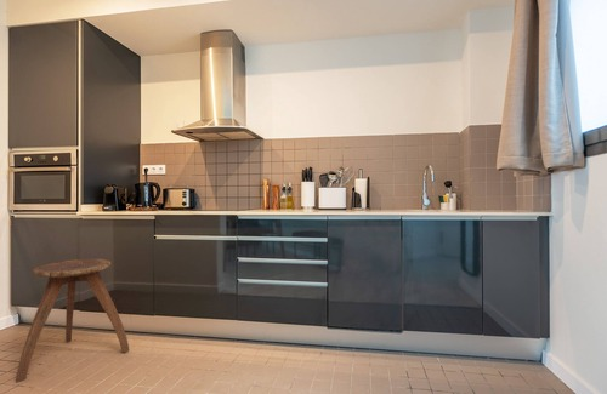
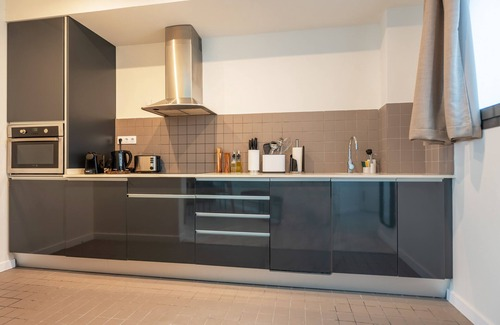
- stool [15,258,130,384]
